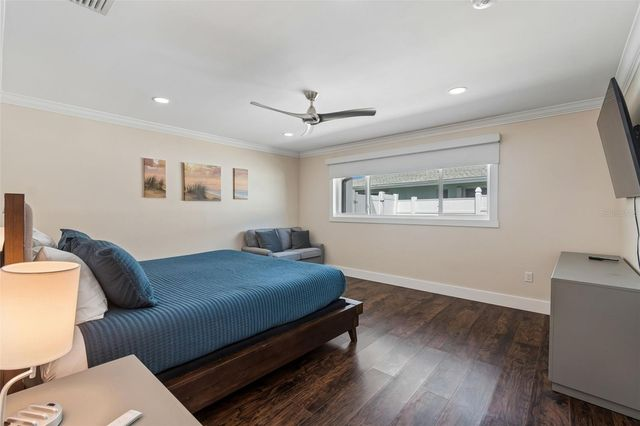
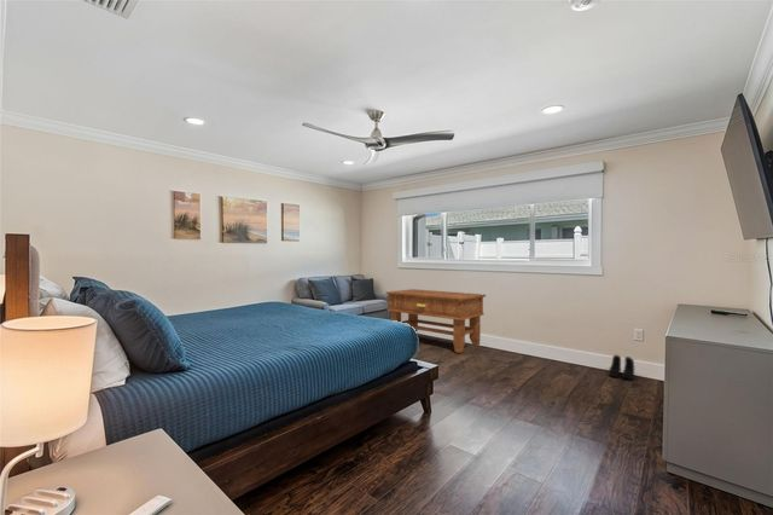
+ side table [384,288,487,354]
+ boots [608,354,635,381]
